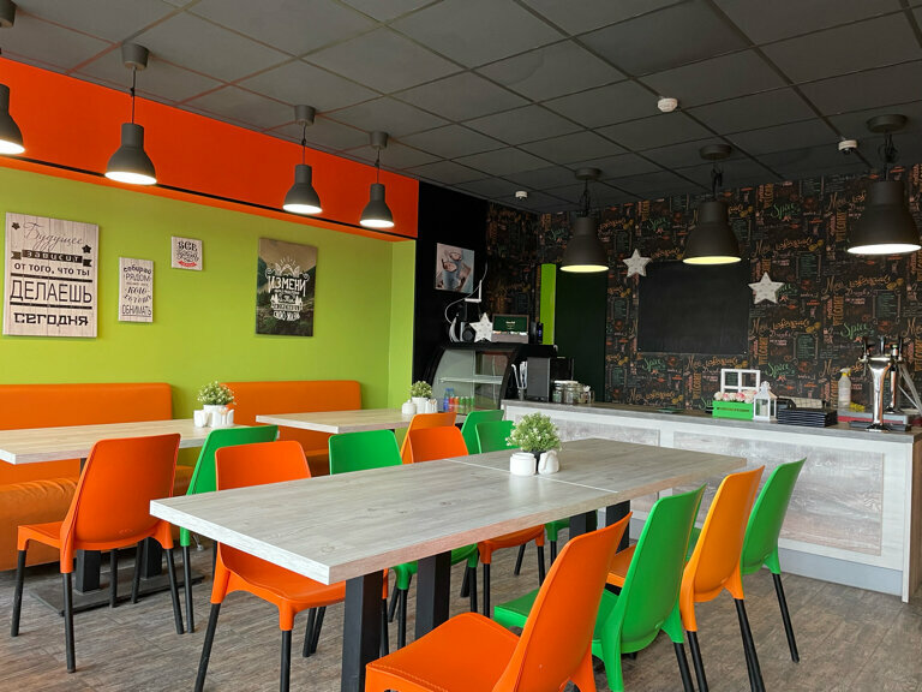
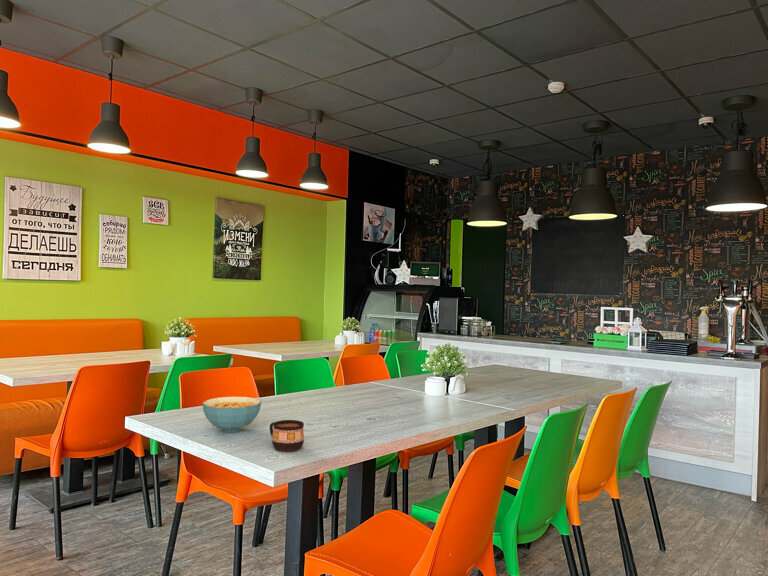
+ cereal bowl [202,396,262,433]
+ cup [269,419,305,452]
